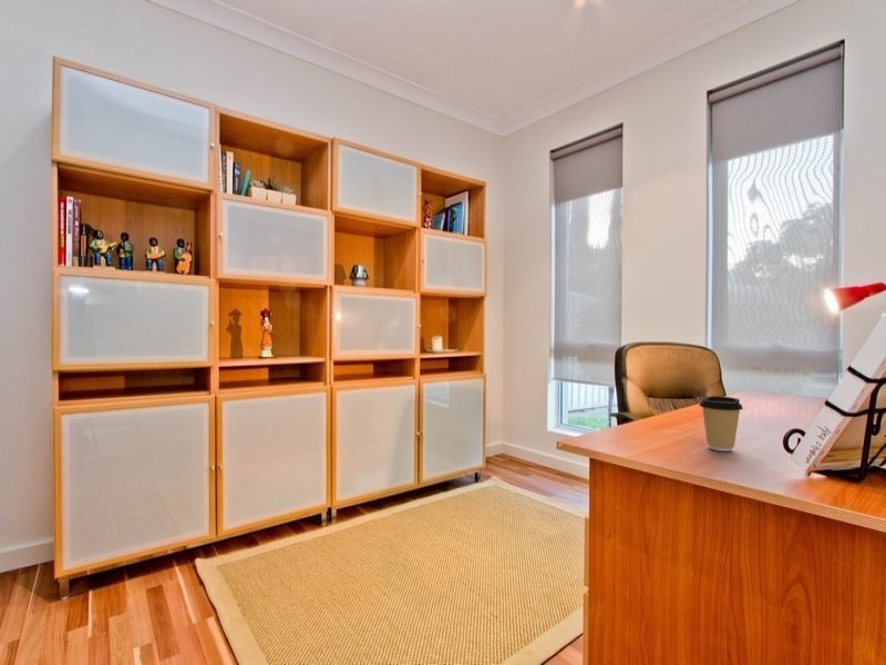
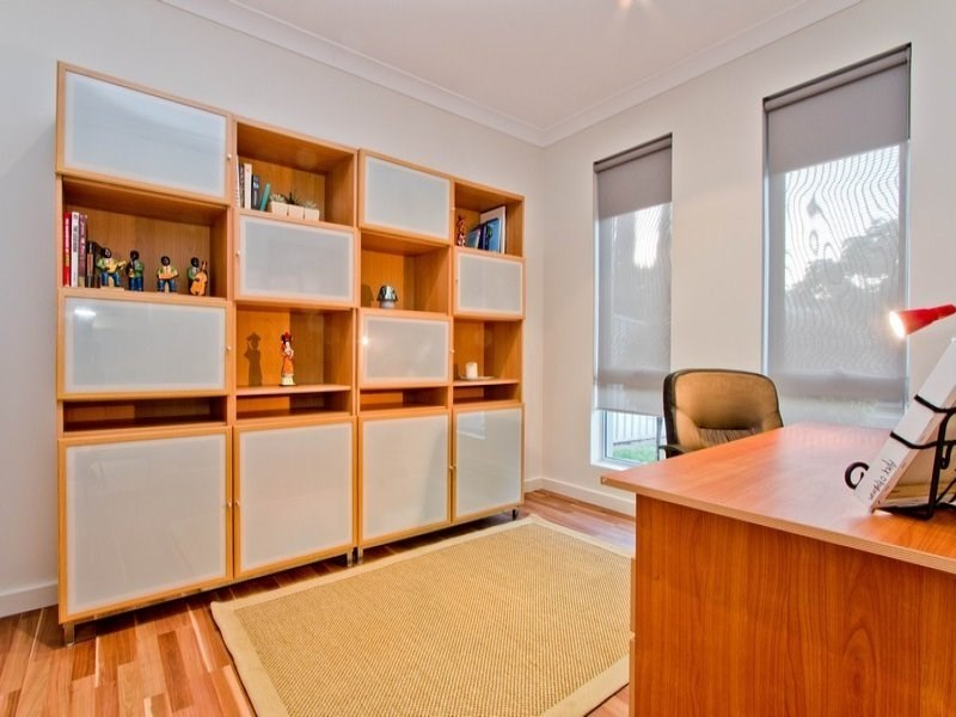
- coffee cup [698,395,744,452]
